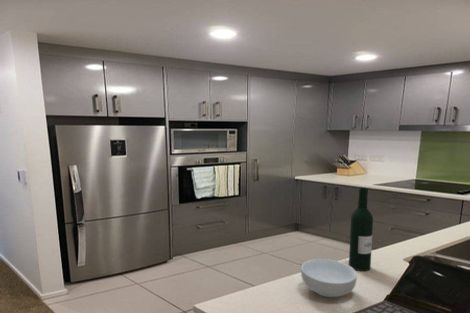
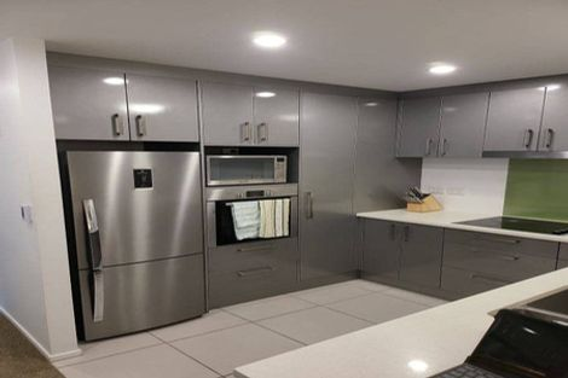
- cereal bowl [300,258,358,298]
- wine bottle [348,187,374,272]
